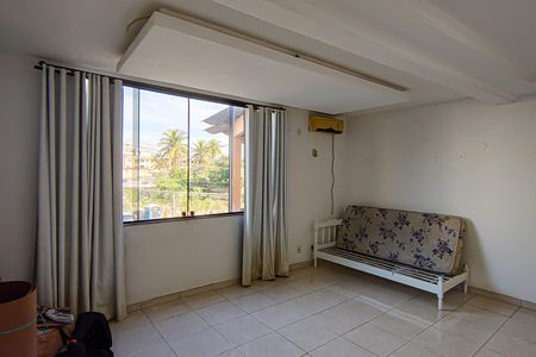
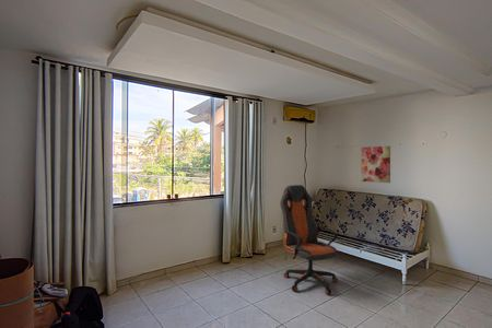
+ wall art [360,145,391,184]
+ office chair [279,184,339,295]
